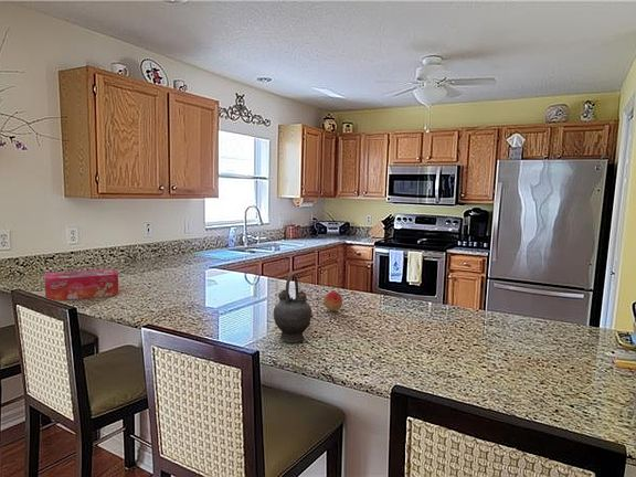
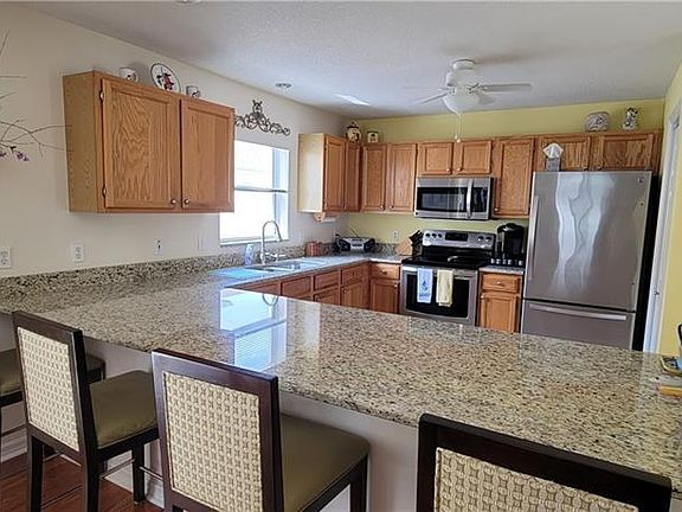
- teapot [273,273,315,343]
- fruit [322,290,343,312]
- tissue box [44,268,119,301]
